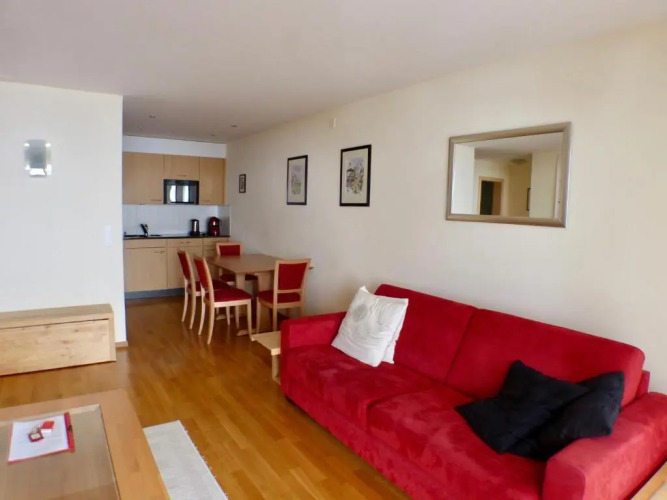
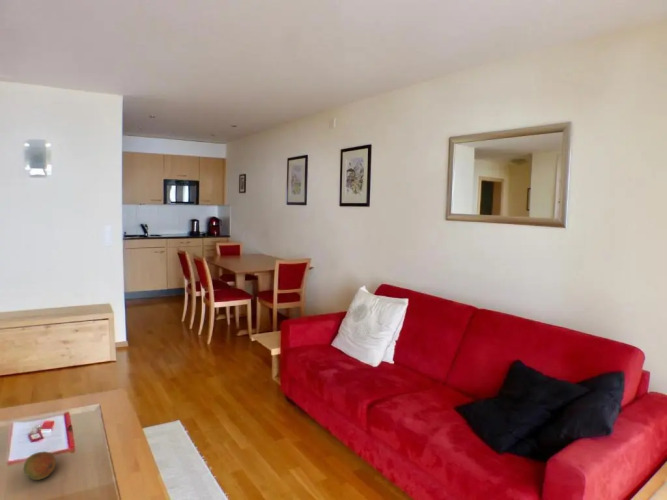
+ fruit [23,451,57,481]
